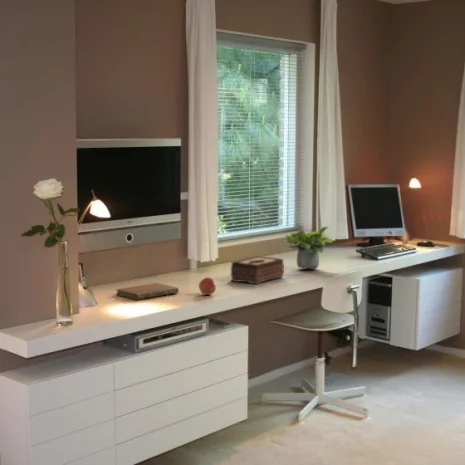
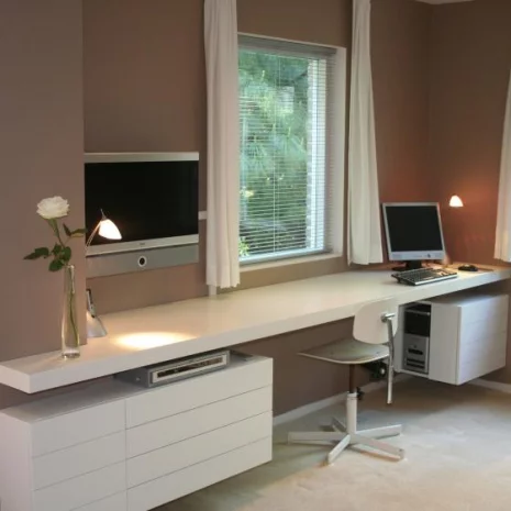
- apple [198,276,217,296]
- notebook [115,282,180,301]
- tissue box [230,255,285,285]
- potted plant [280,226,334,271]
